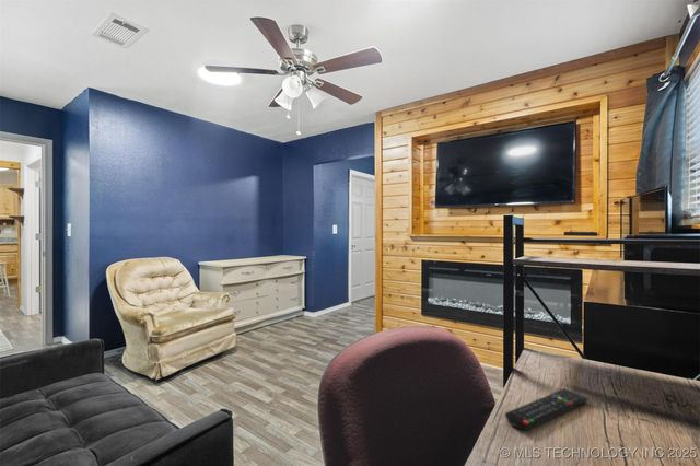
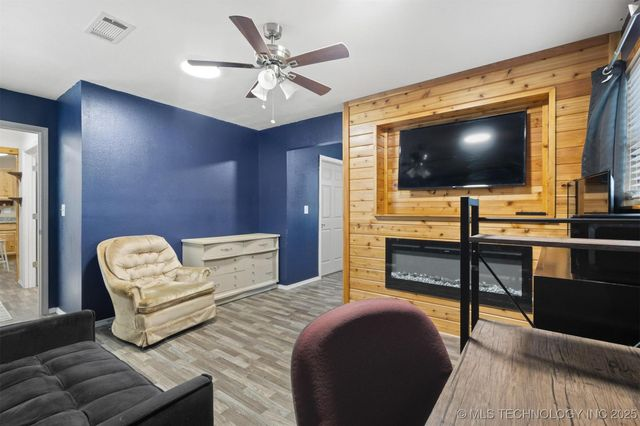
- remote control [504,387,588,431]
